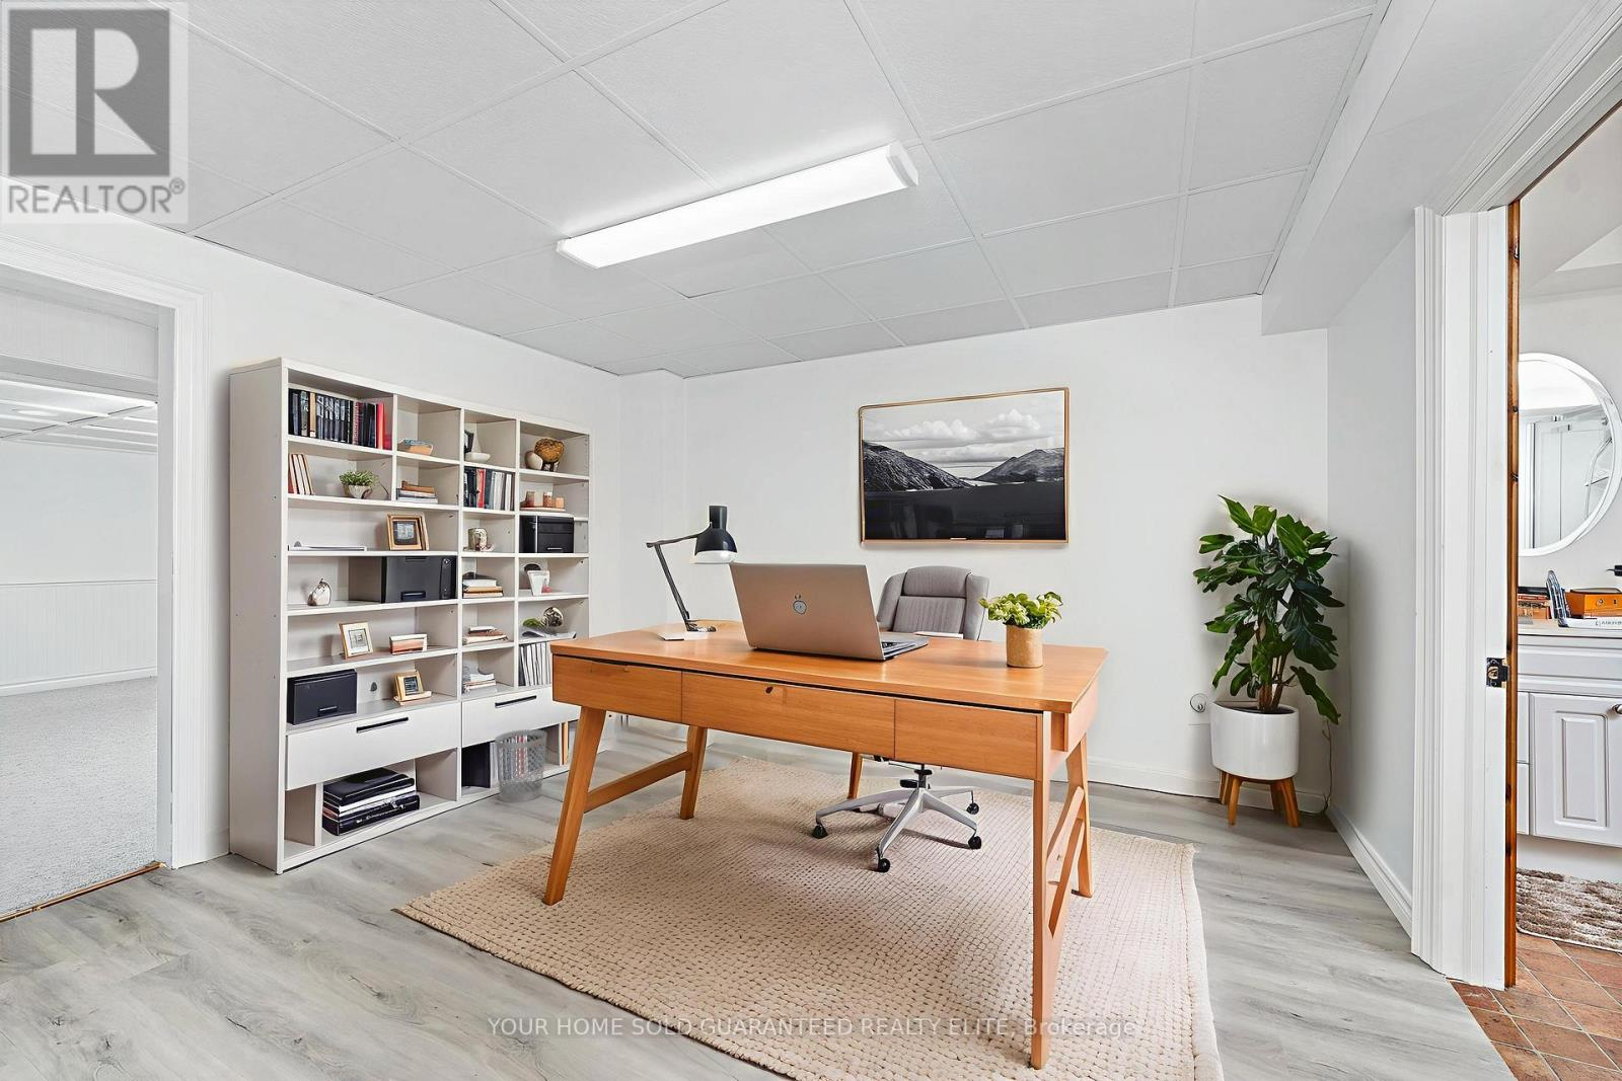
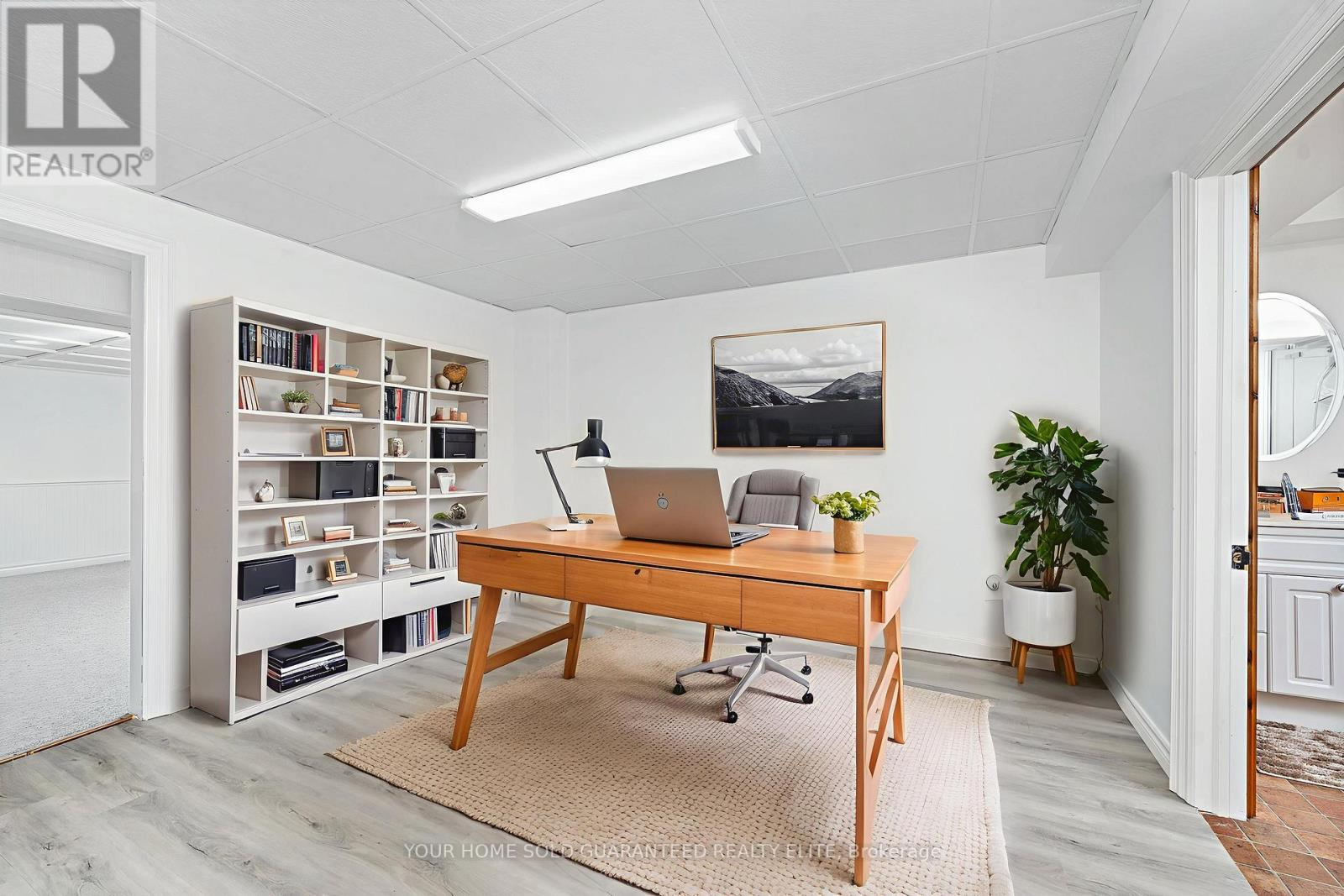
- wastebasket [494,729,548,804]
